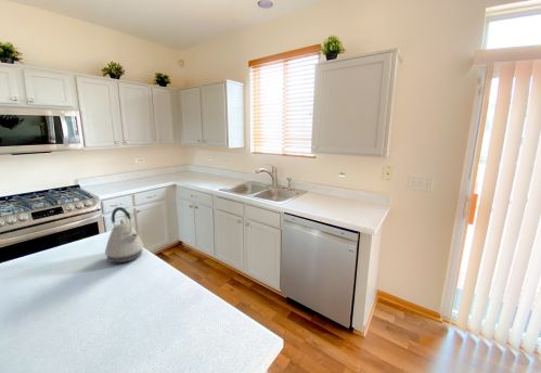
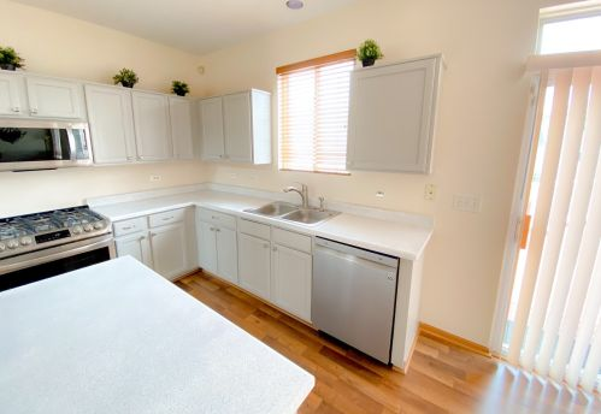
- kettle [104,206,144,263]
